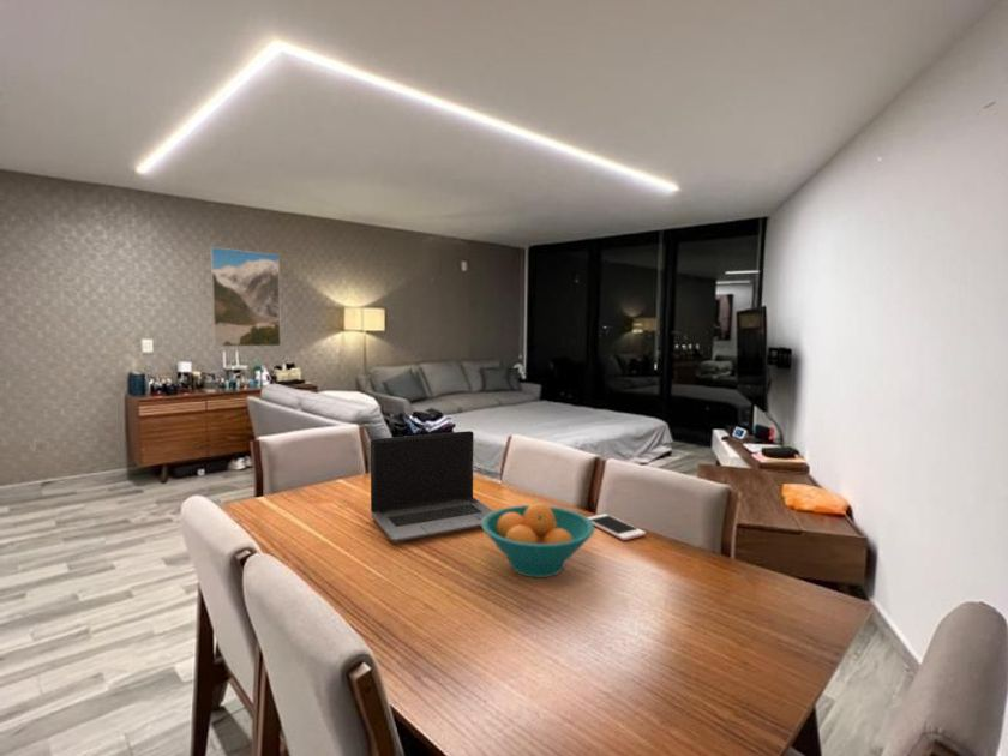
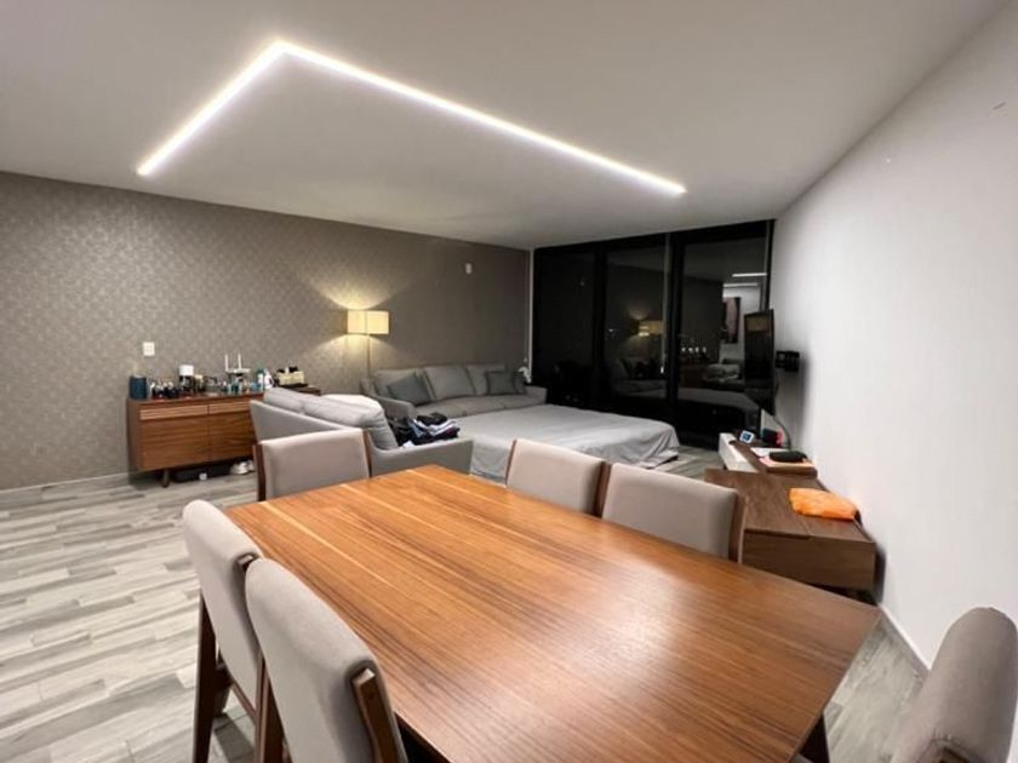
- cell phone [586,512,647,541]
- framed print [209,246,282,348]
- laptop computer [370,430,494,542]
- fruit bowl [480,502,596,578]
